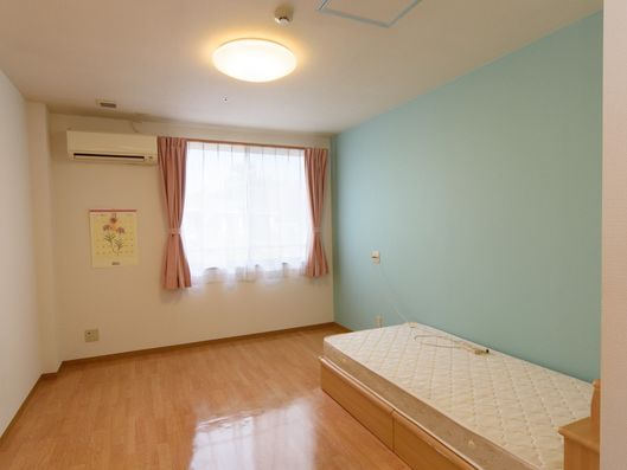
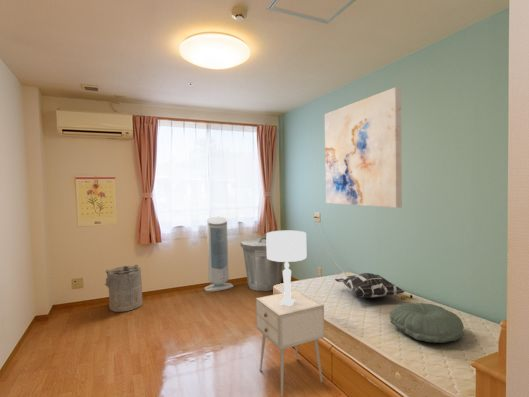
+ air purifier [203,215,235,292]
+ laundry hamper [104,263,143,313]
+ nightstand [255,289,325,397]
+ table lamp [265,230,308,306]
+ trash can [240,236,284,292]
+ decorative pillow [334,272,406,299]
+ wall art [324,86,403,209]
+ pillow [389,302,465,344]
